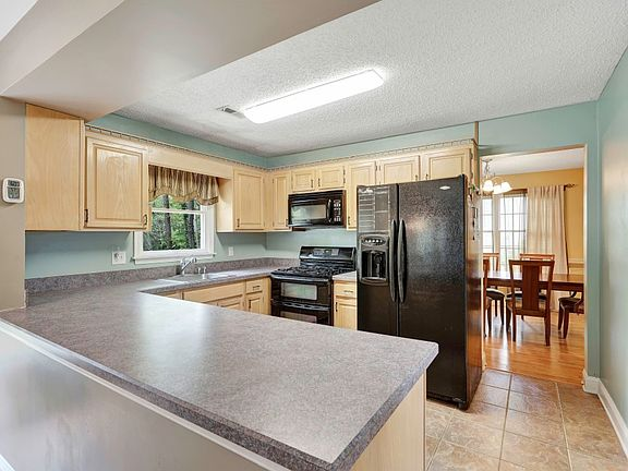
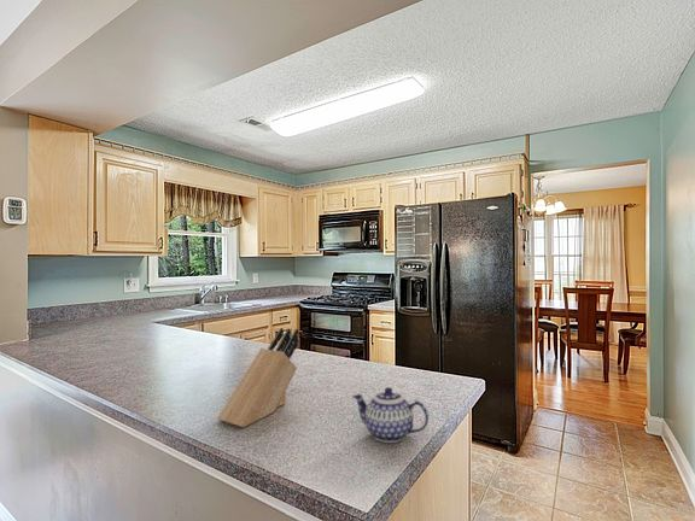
+ teapot [351,386,430,444]
+ knife block [216,327,300,428]
